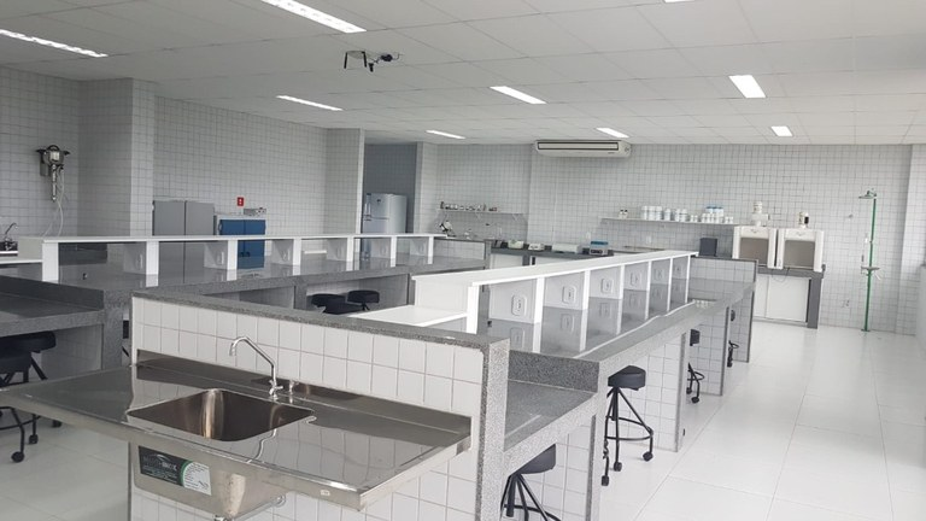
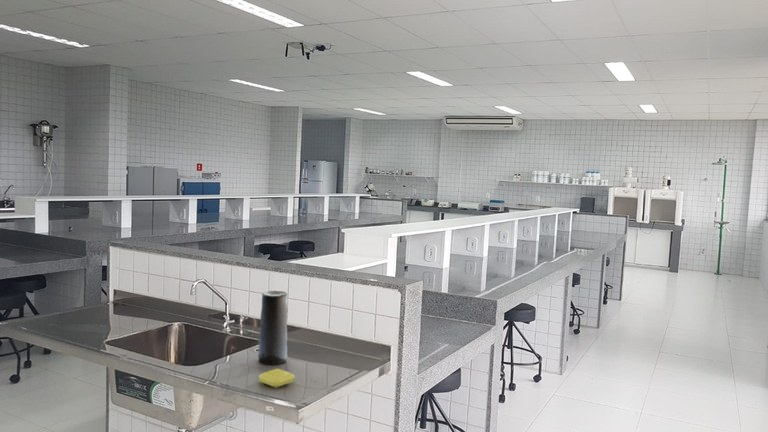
+ soap bar [258,368,295,389]
+ paper towel roll [257,290,288,366]
